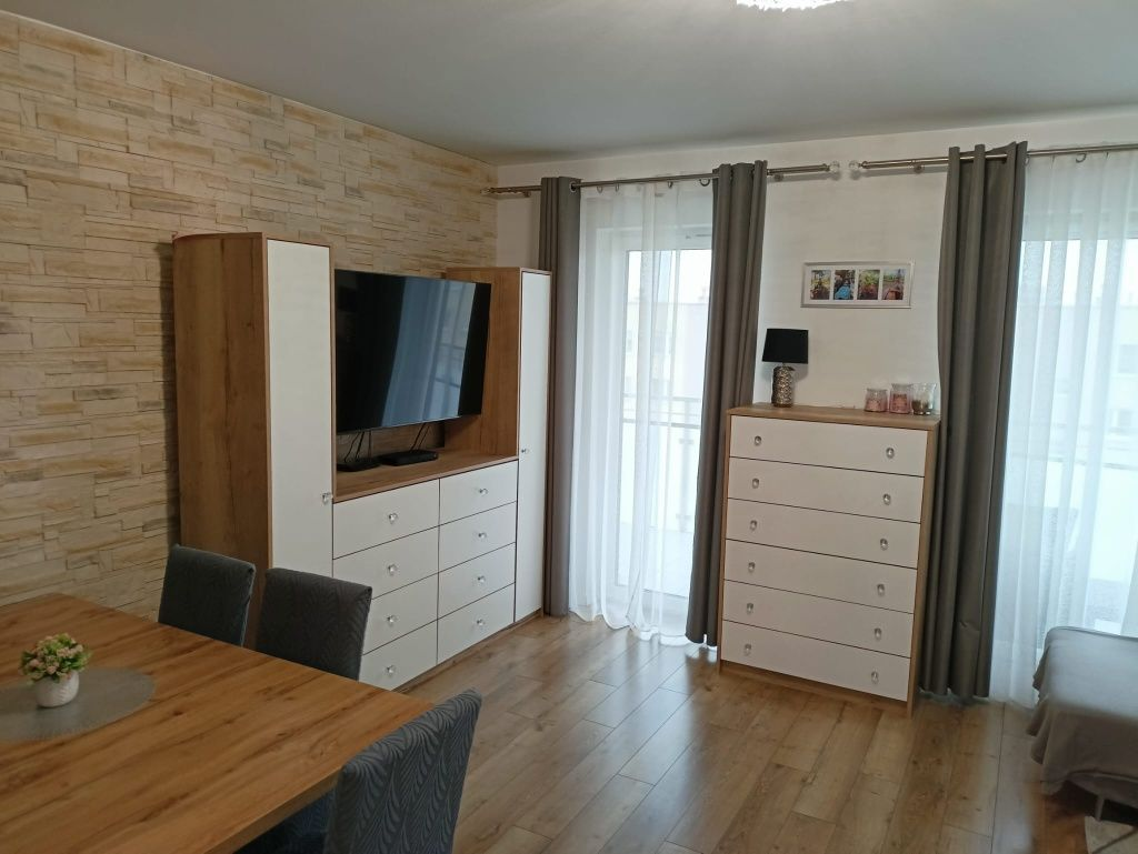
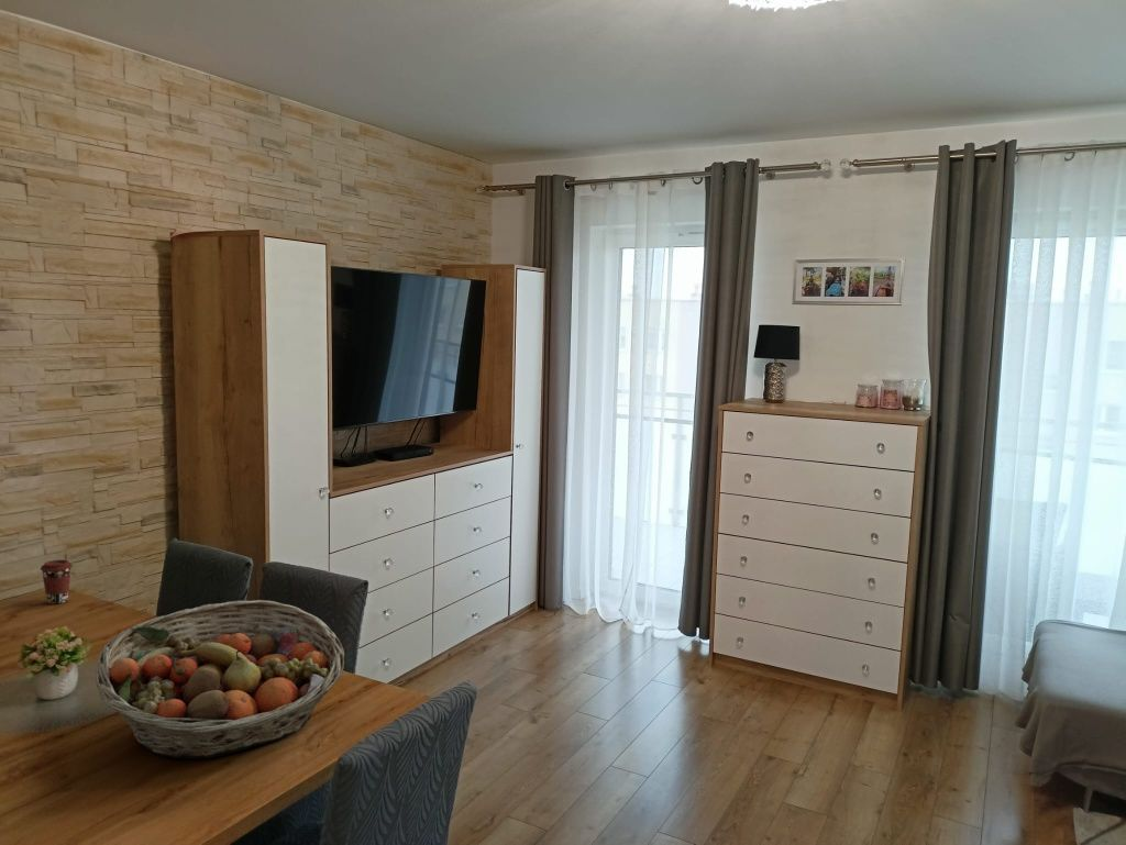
+ fruit basket [95,599,345,760]
+ coffee cup [40,559,74,605]
